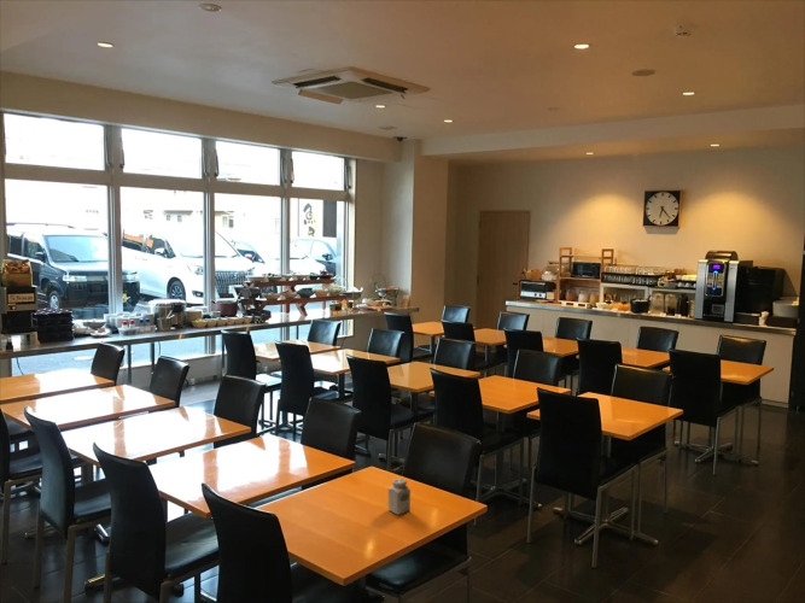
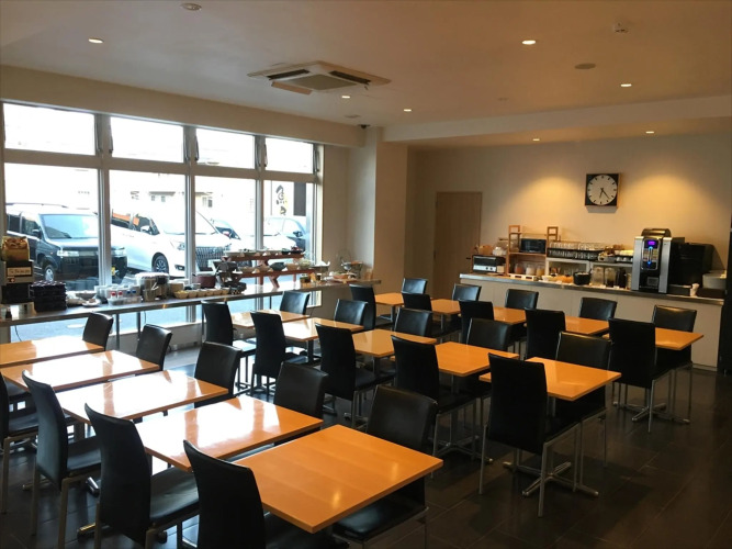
- salt shaker [387,478,412,516]
